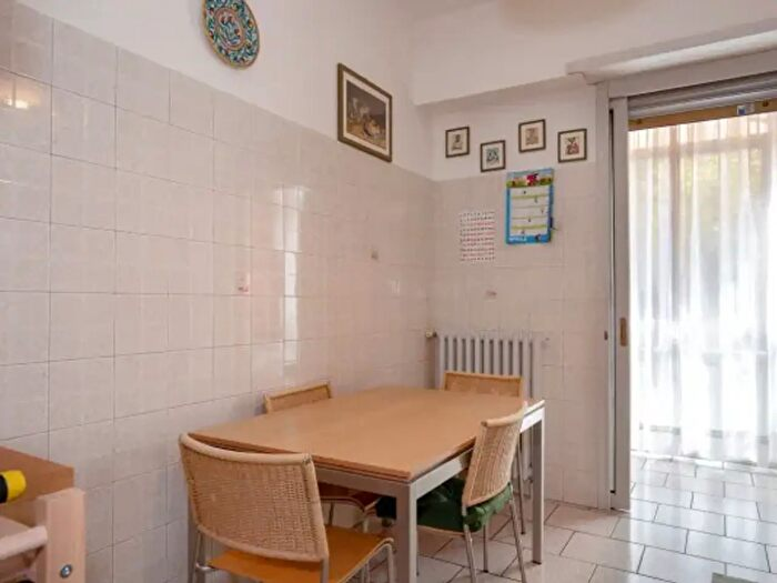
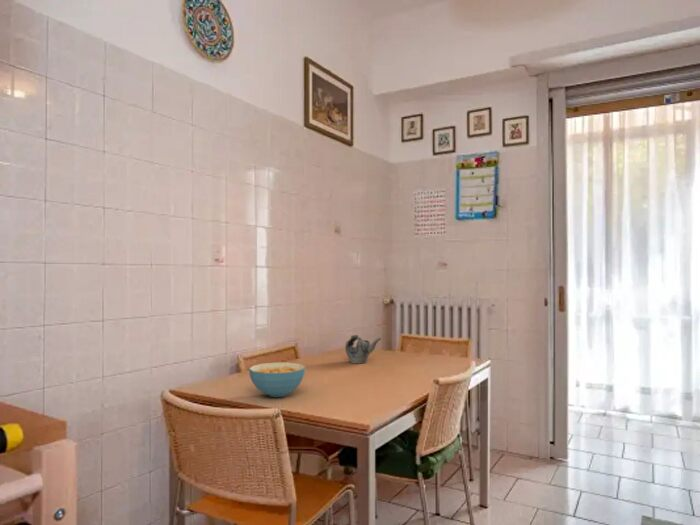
+ cereal bowl [248,362,307,398]
+ teapot [344,334,382,364]
